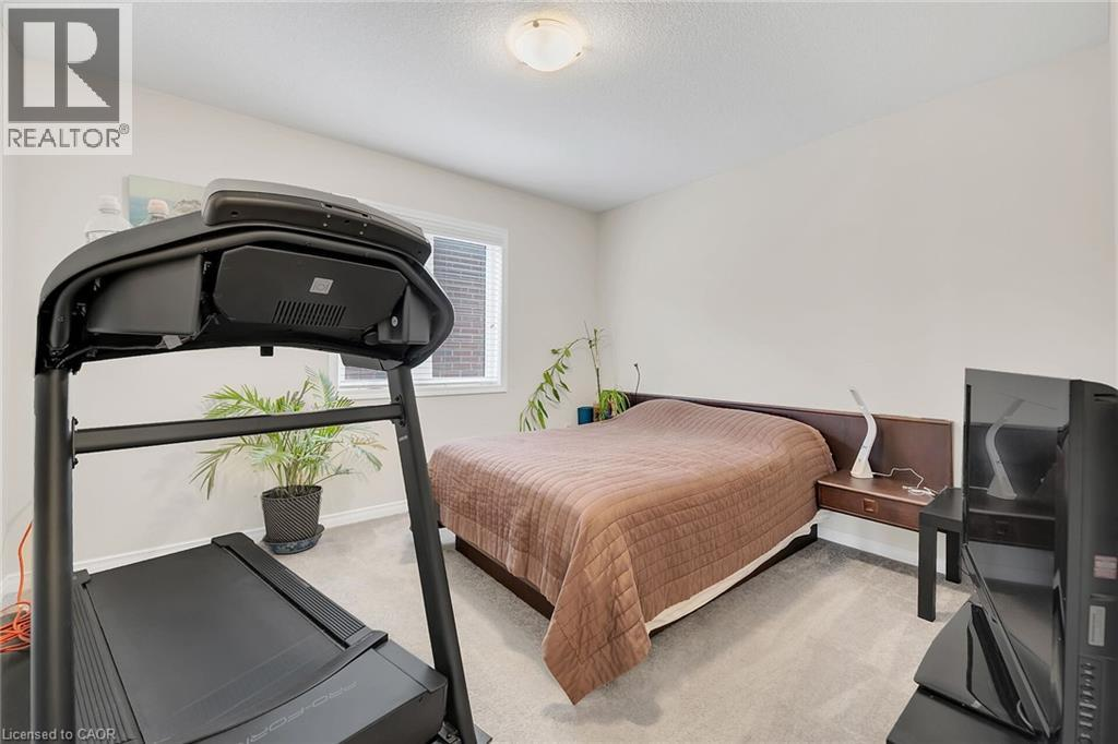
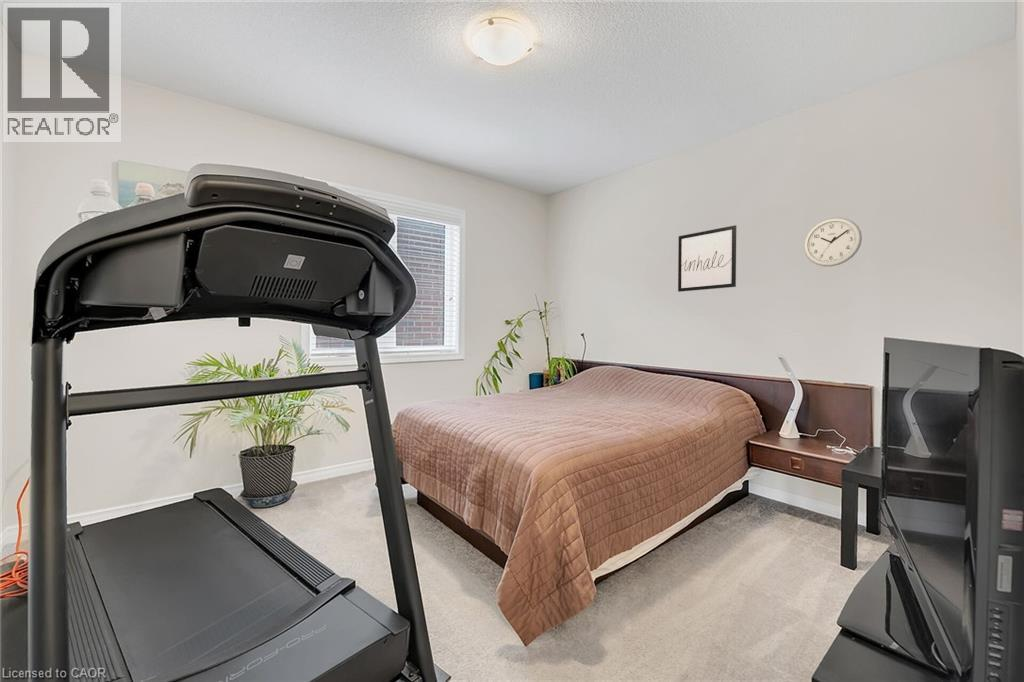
+ wall clock [803,216,863,267]
+ wall art [677,224,737,293]
